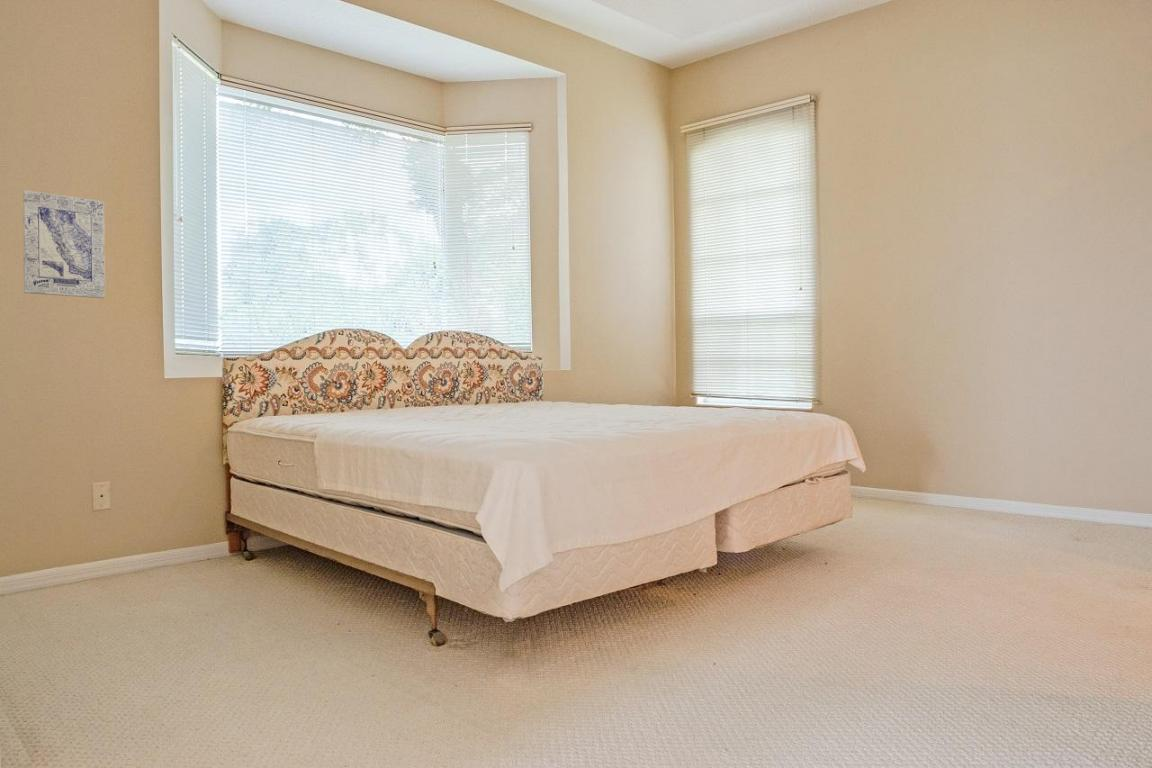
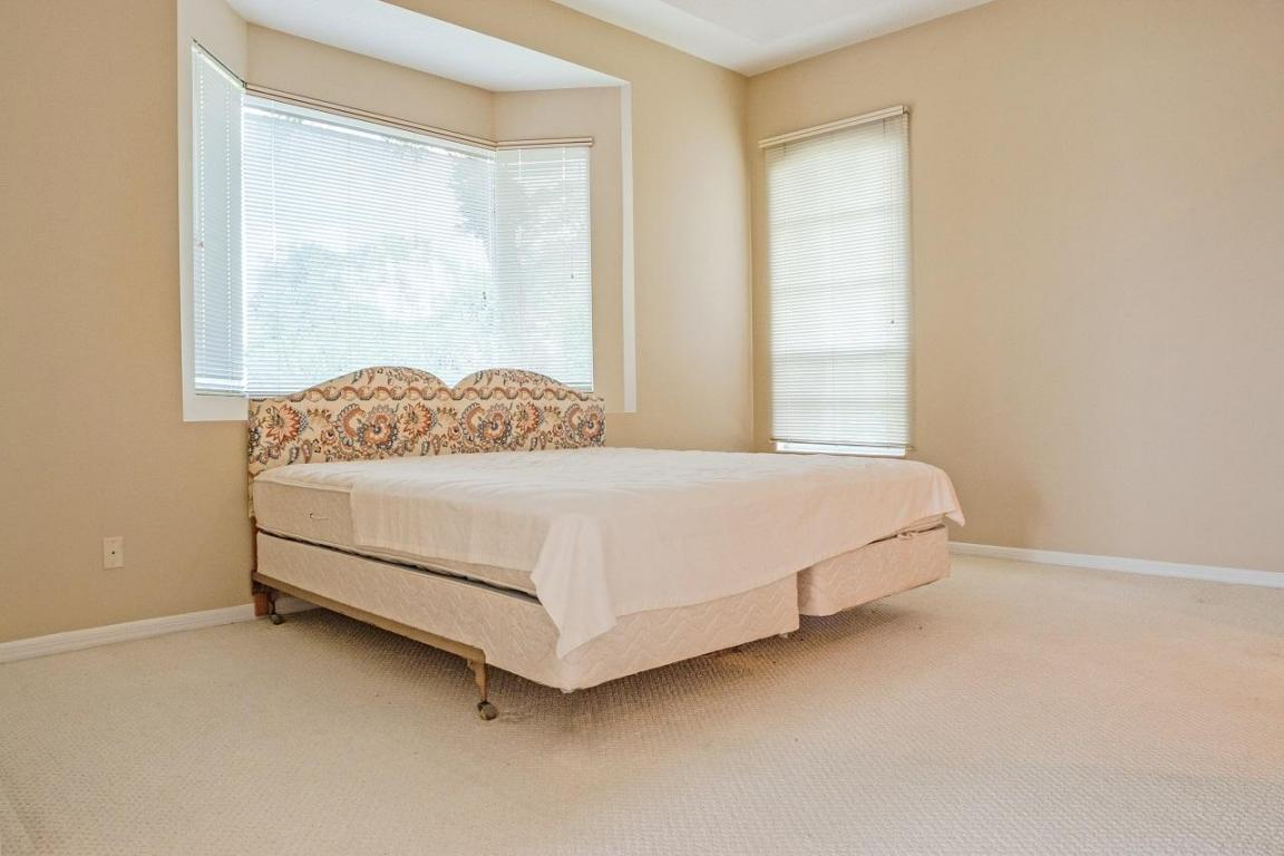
- wall art [22,189,106,299]
